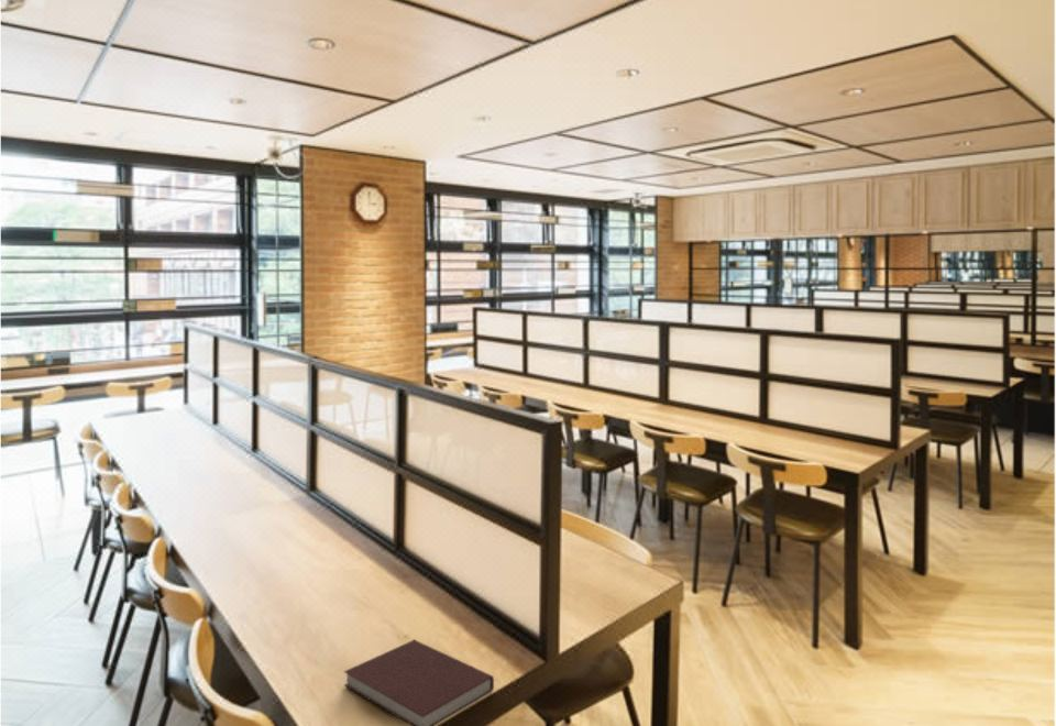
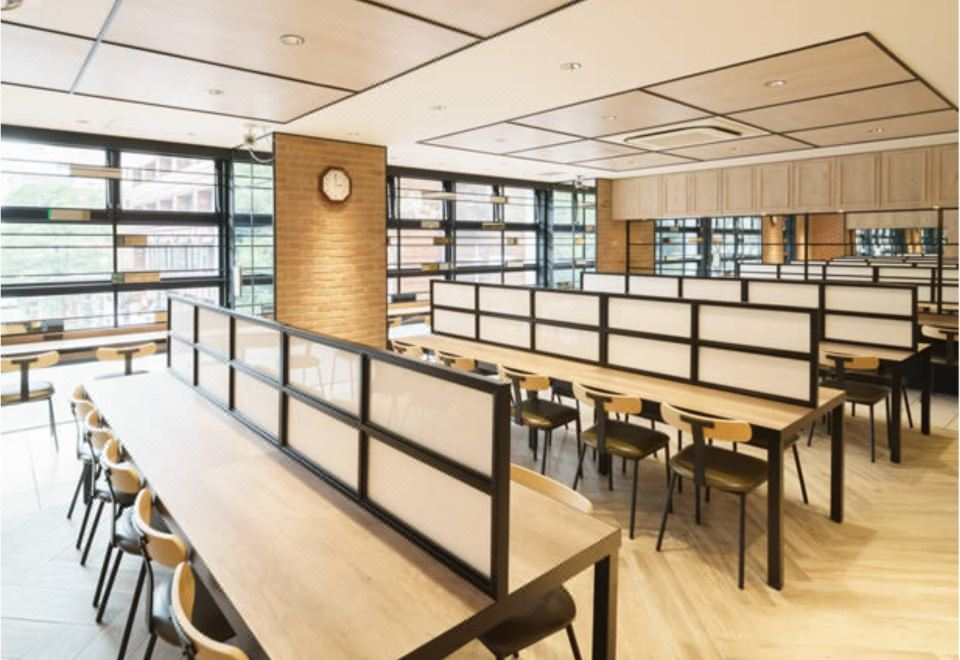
- notebook [343,638,495,726]
